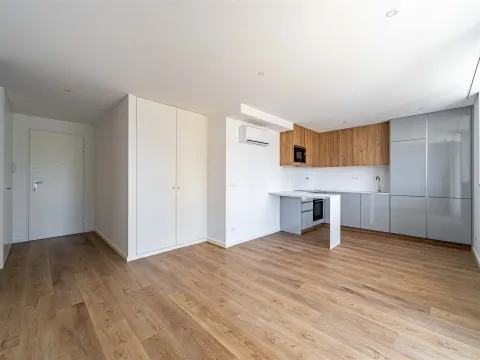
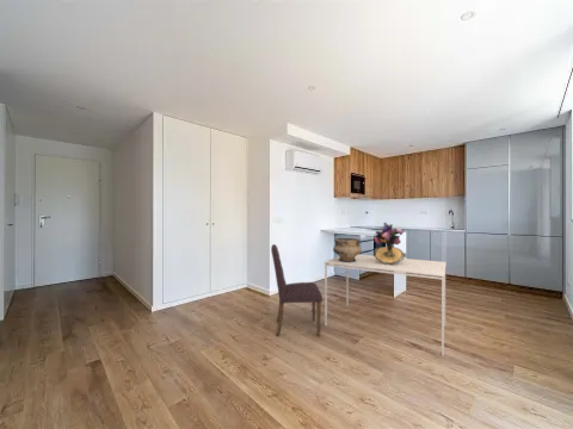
+ bouquet [372,222,407,266]
+ dining table [324,254,448,358]
+ dining chair [270,243,324,337]
+ ceramic pot [332,237,363,262]
